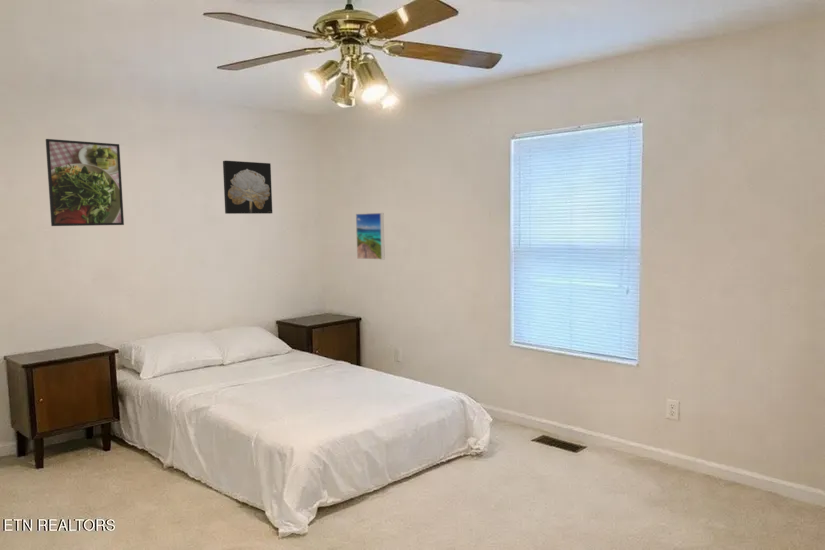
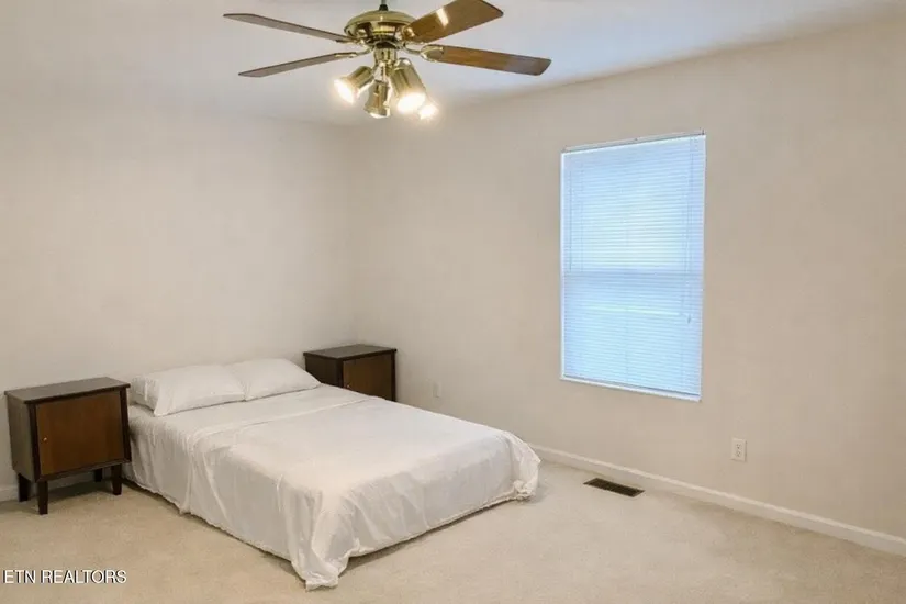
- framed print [355,212,386,261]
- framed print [45,138,125,227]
- wall art [222,160,273,215]
